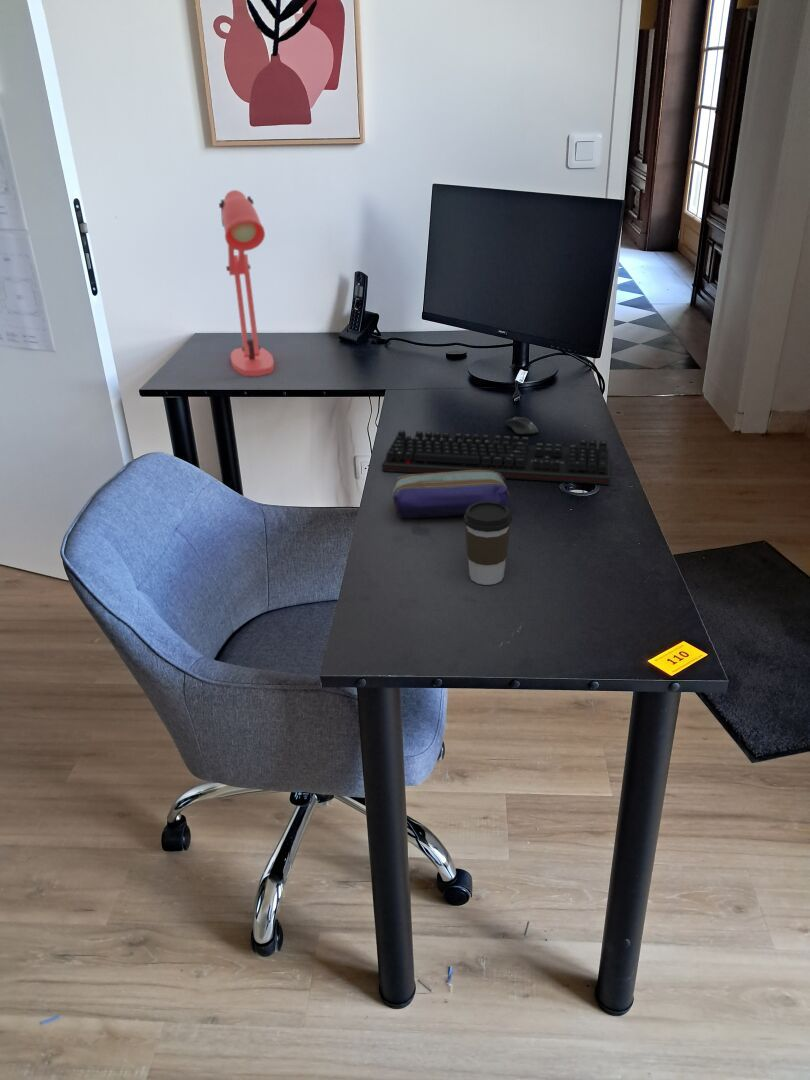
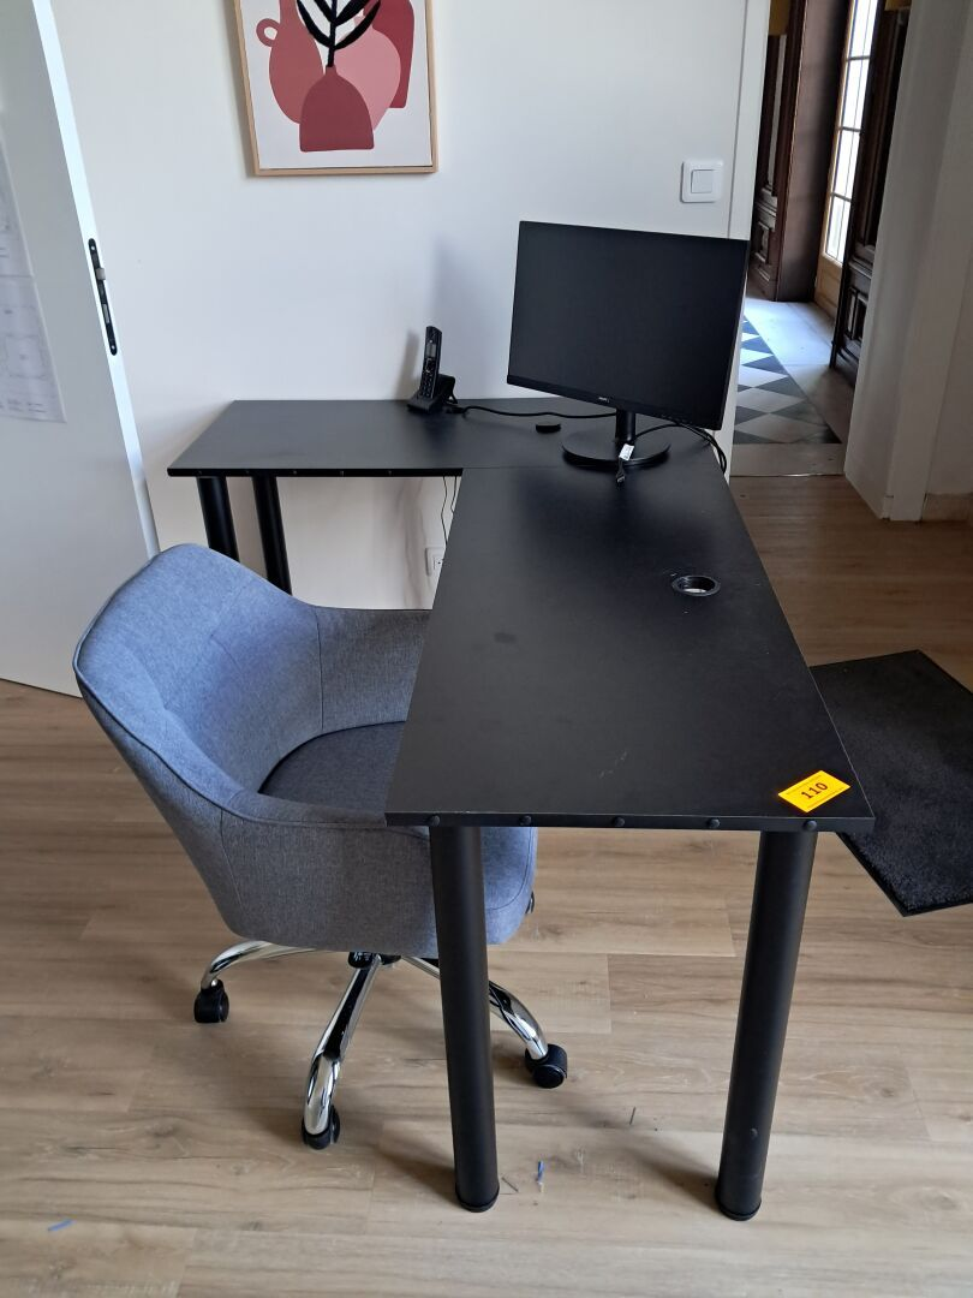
- keyboard [381,429,611,486]
- coffee cup [463,501,513,586]
- pencil case [391,470,511,519]
- computer mouse [505,416,539,435]
- desk lamp [218,189,275,377]
